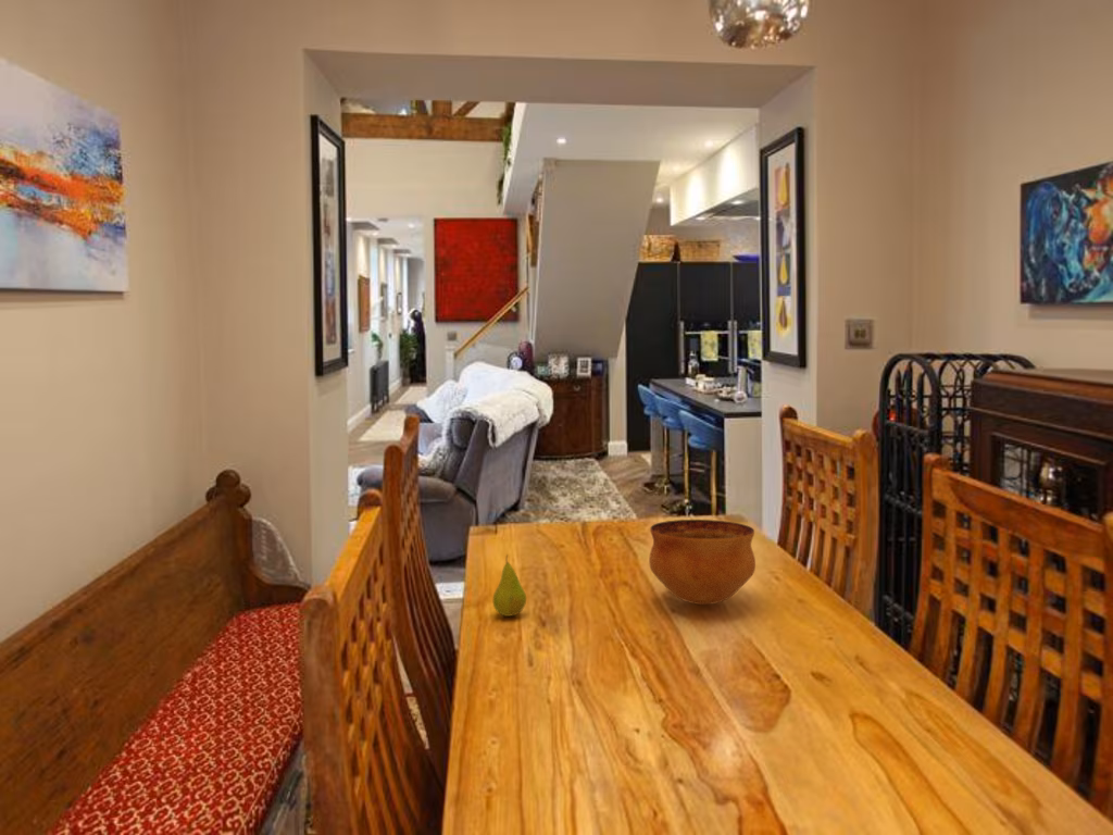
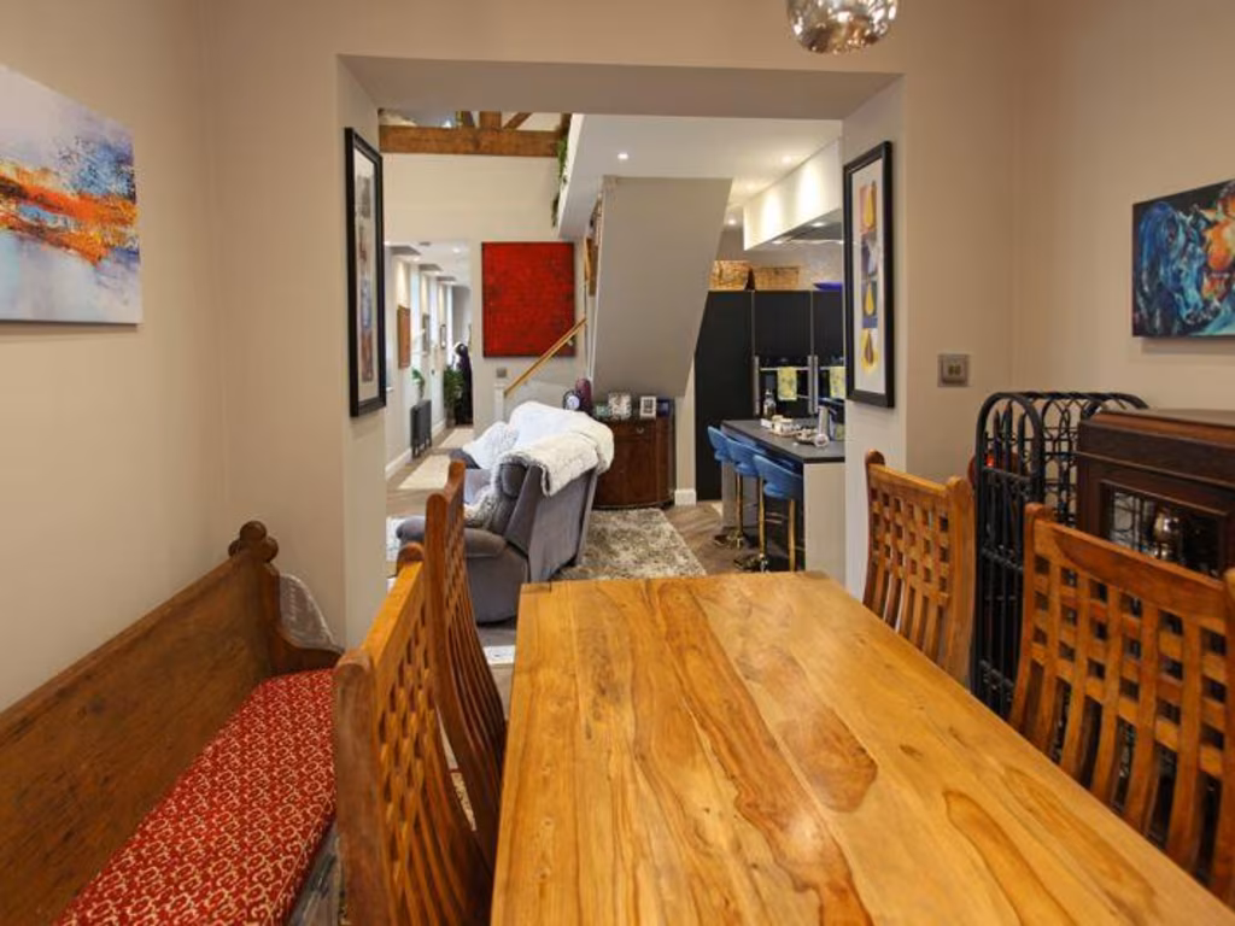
- bowl [648,519,756,606]
- fruit [492,553,527,618]
